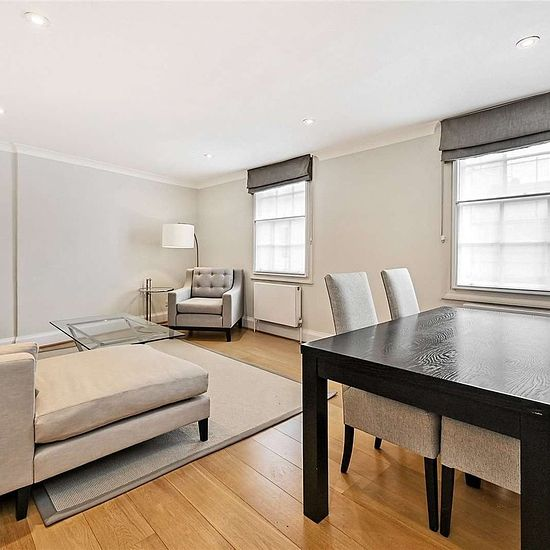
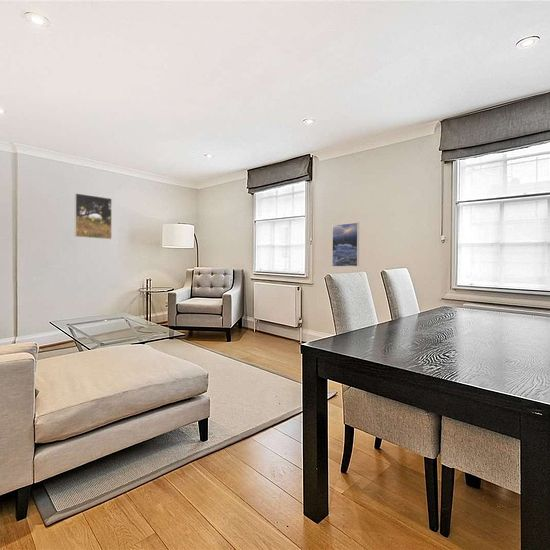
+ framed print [74,192,113,240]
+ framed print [331,222,360,268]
